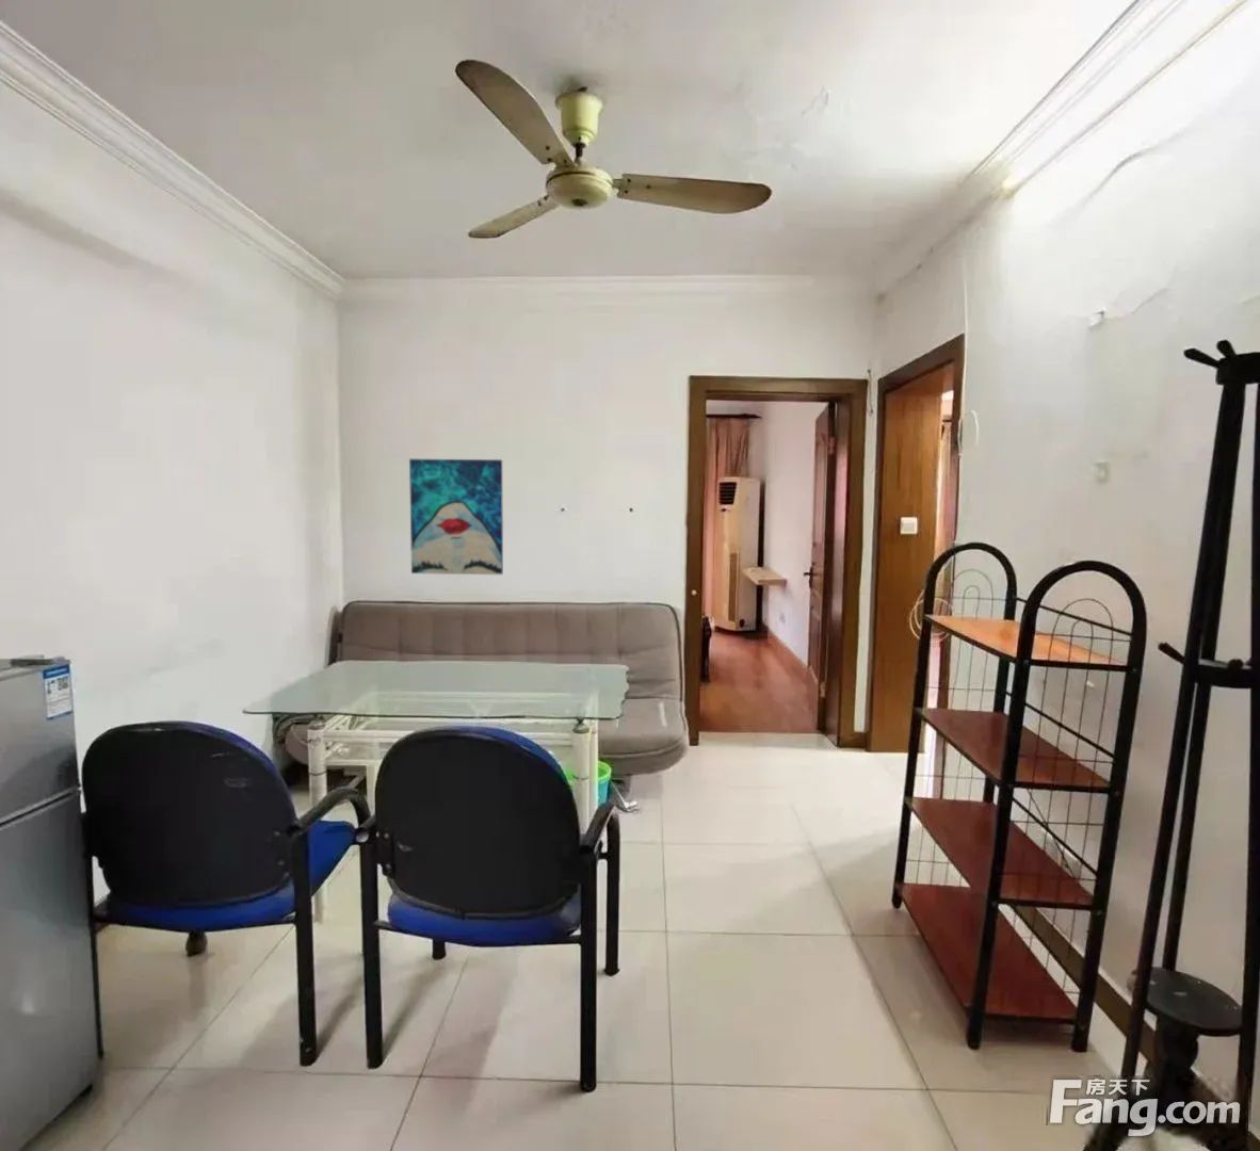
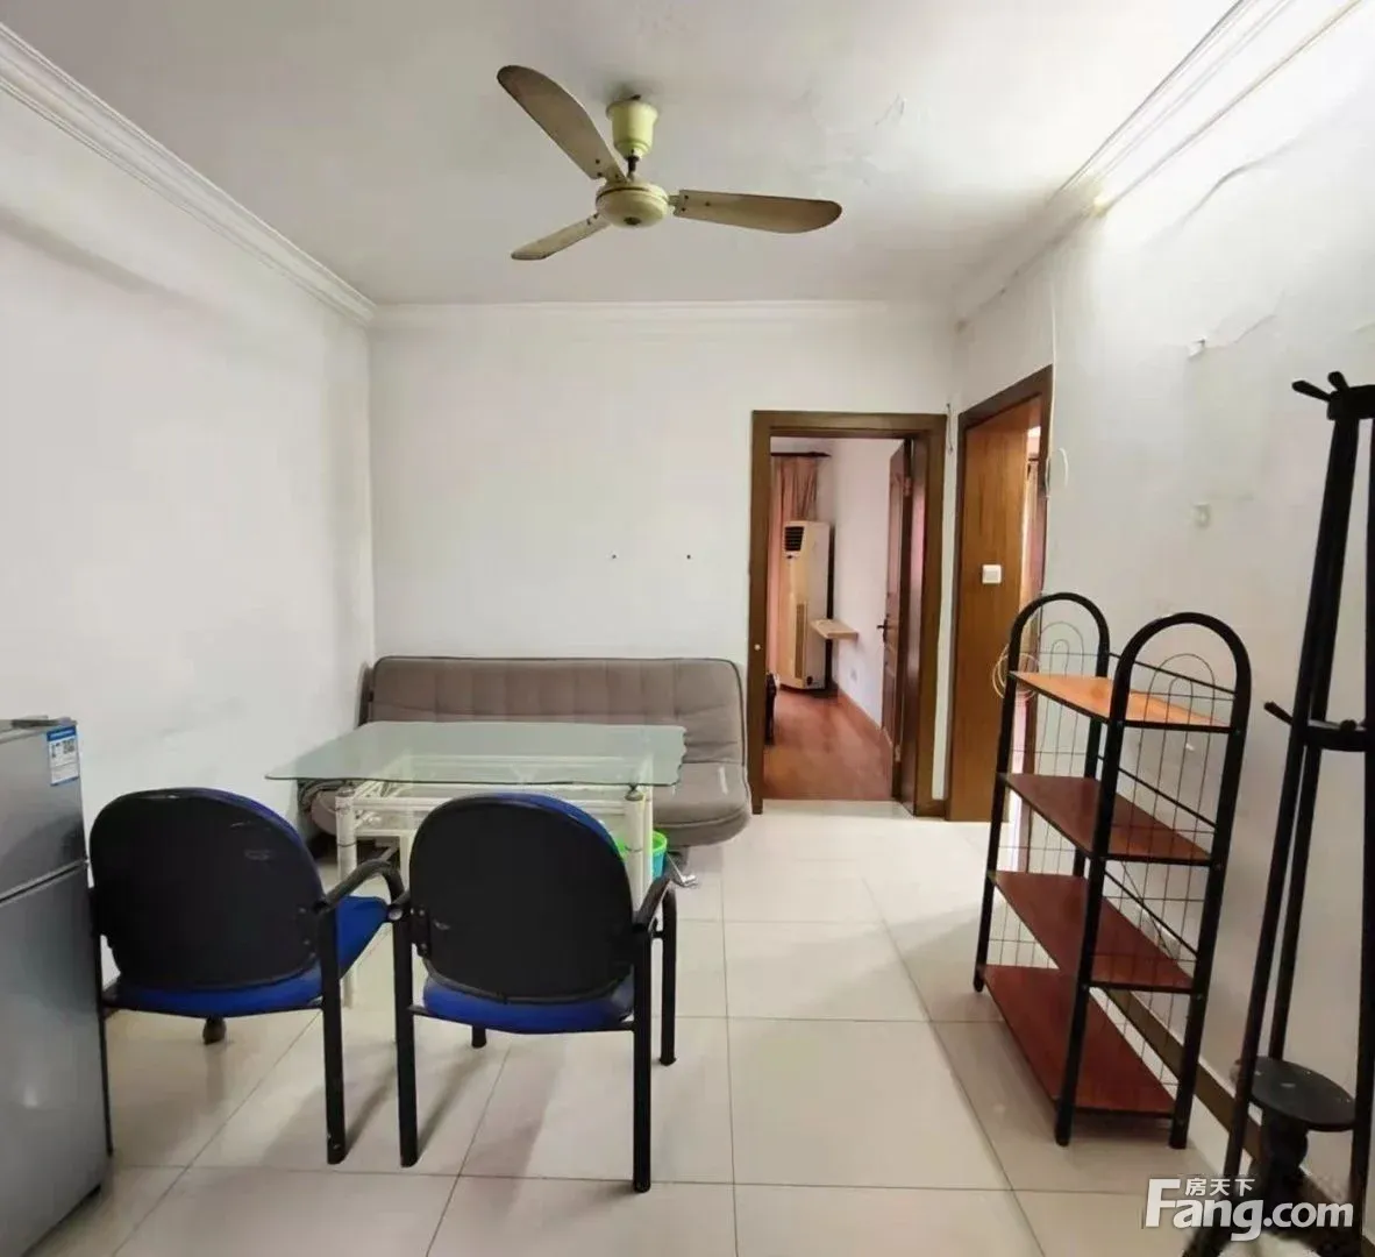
- wall art [408,459,504,575]
